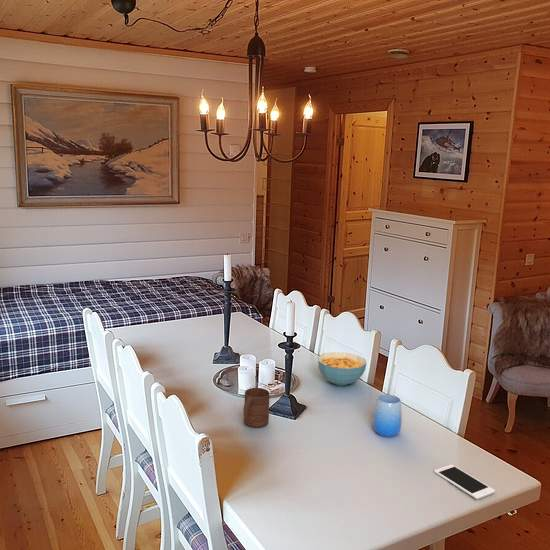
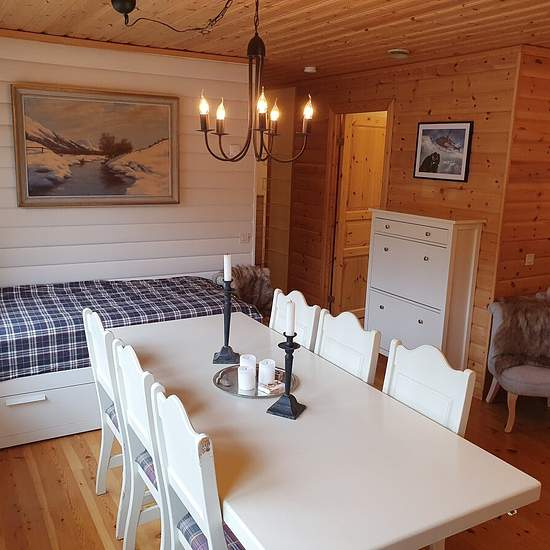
- cereal bowl [317,351,367,387]
- cup [372,394,403,438]
- cell phone [433,464,496,500]
- cup [243,387,271,428]
